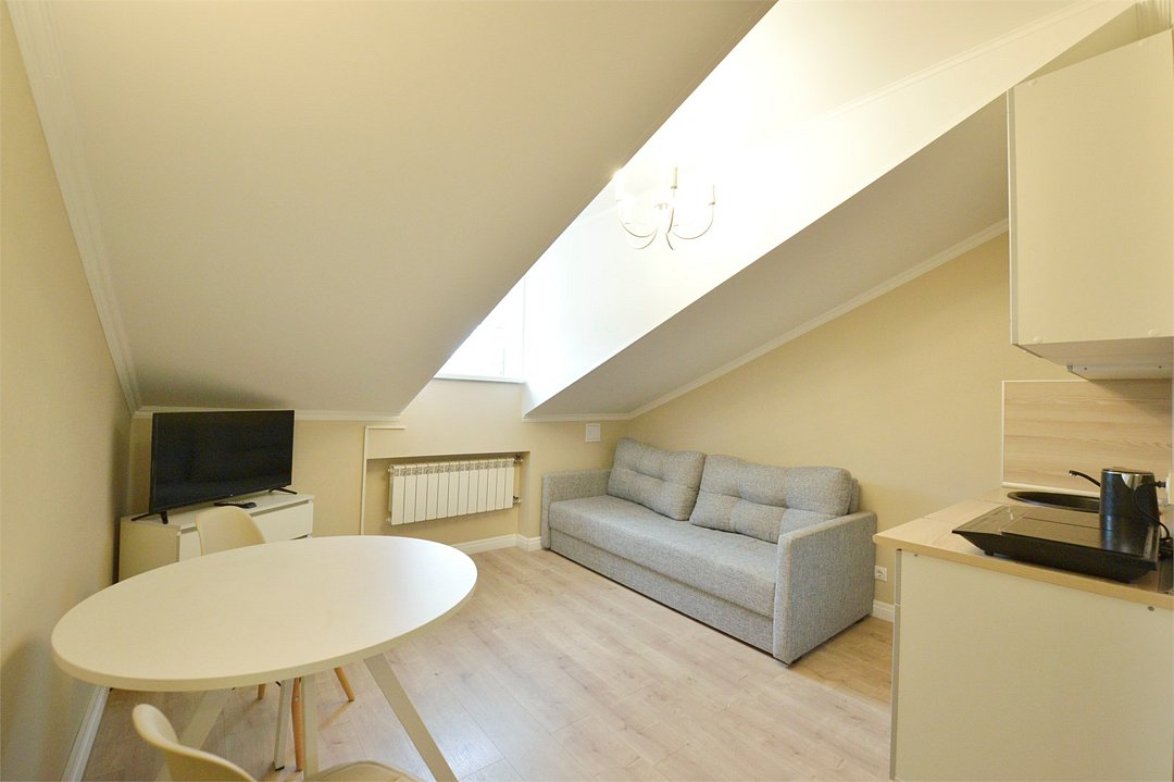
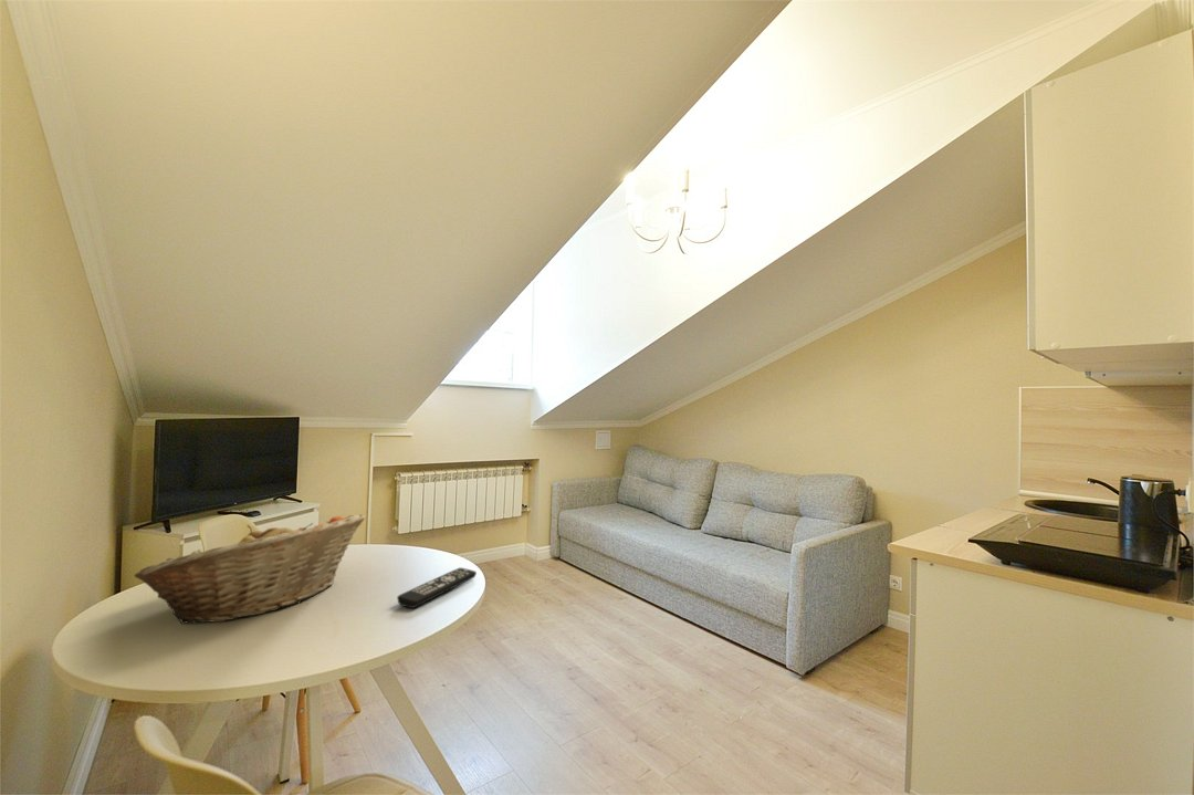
+ fruit basket [133,513,366,625]
+ remote control [396,566,478,609]
